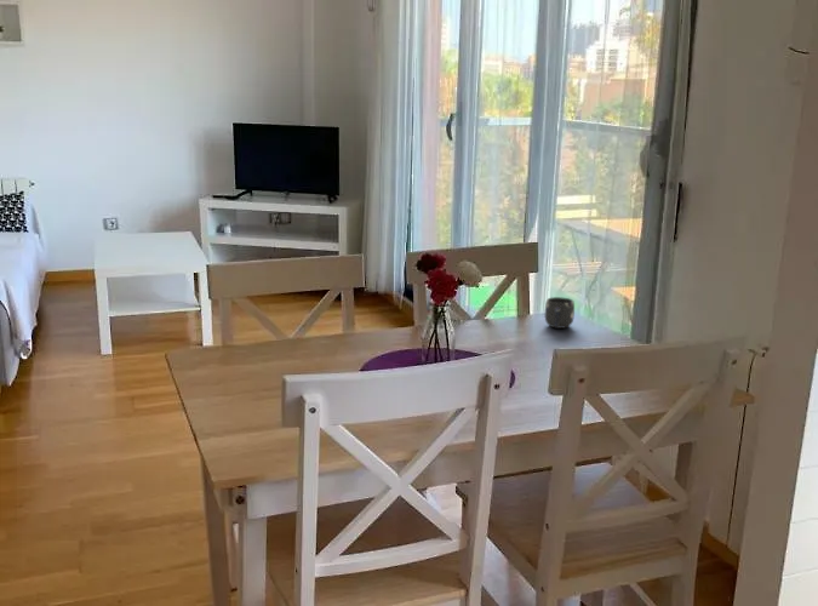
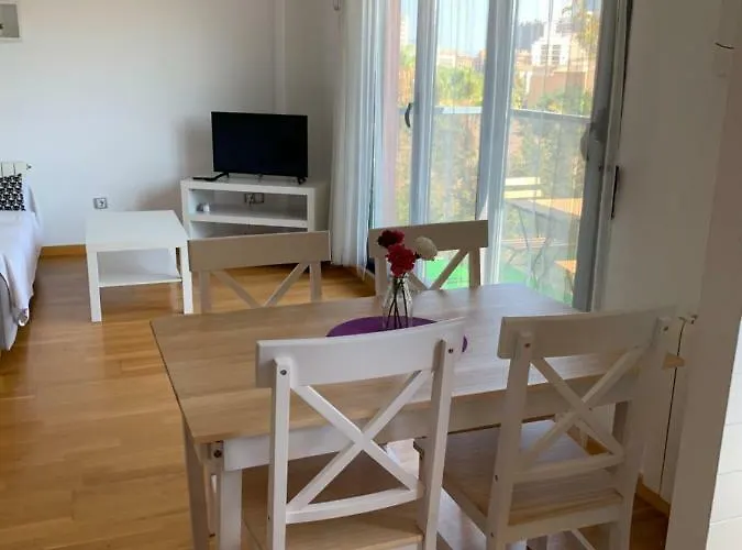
- mug [544,296,576,330]
